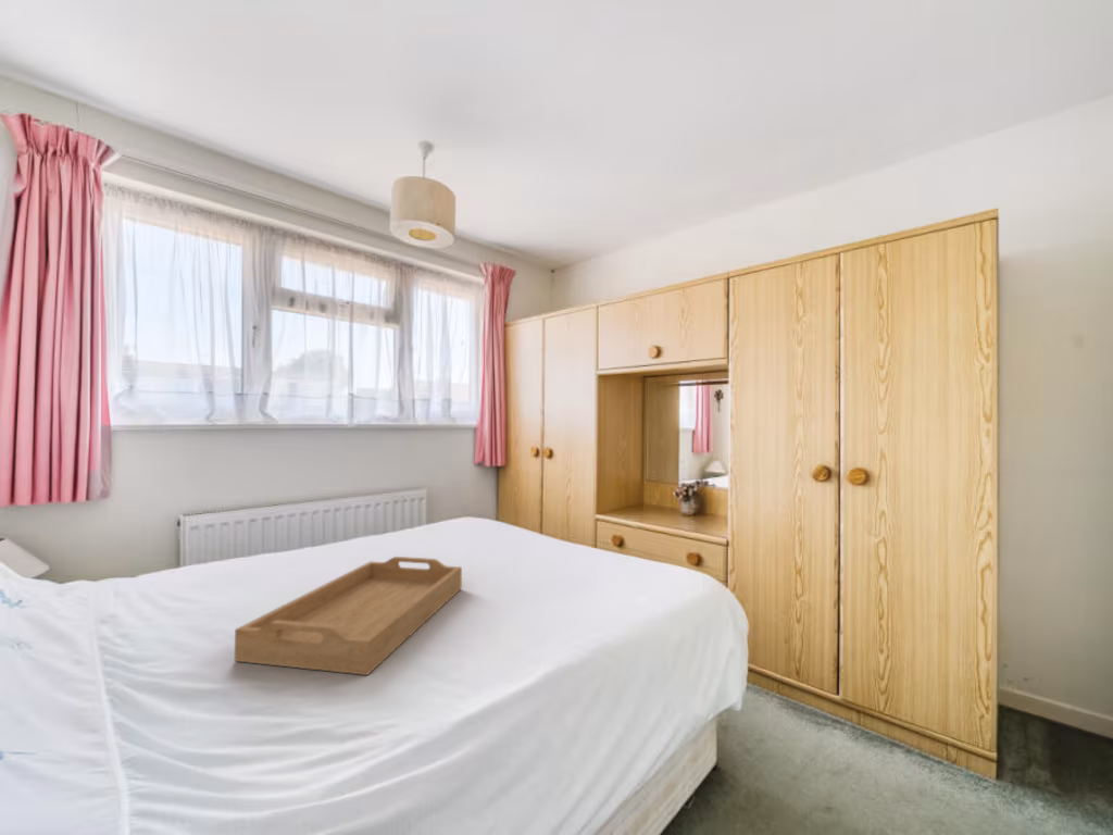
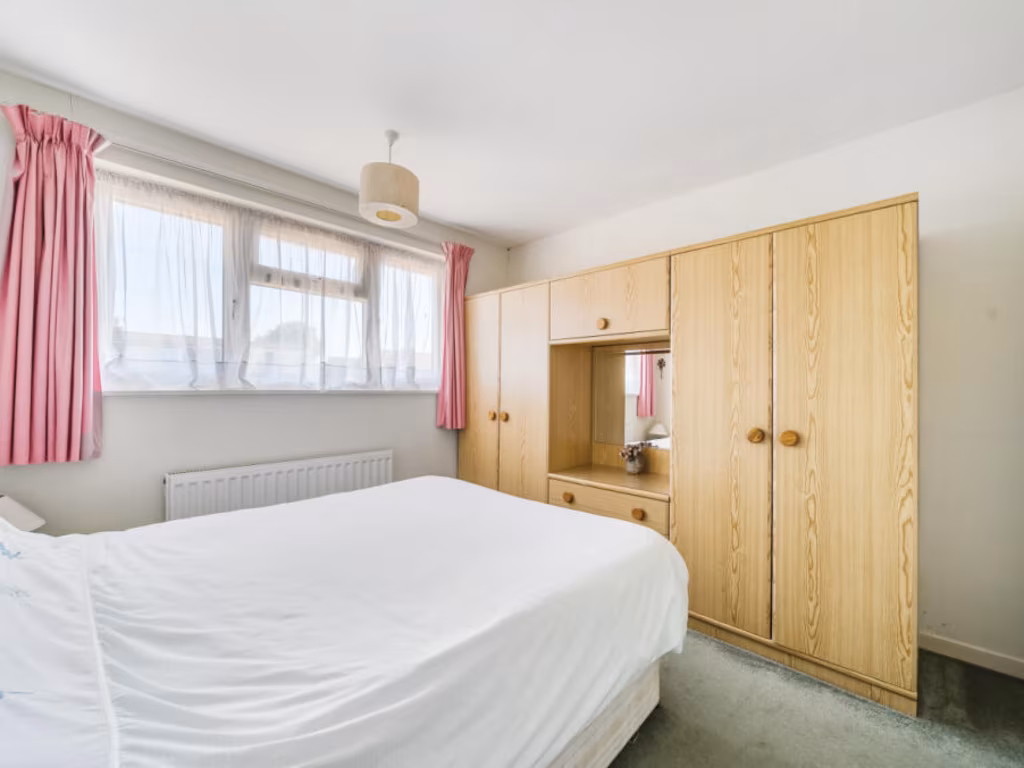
- serving tray [234,556,463,676]
